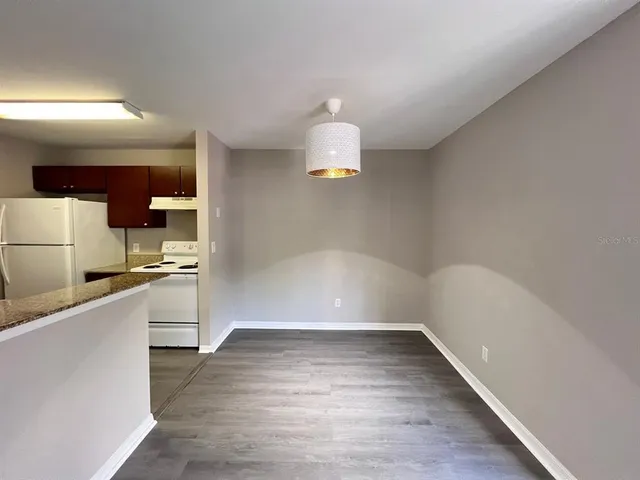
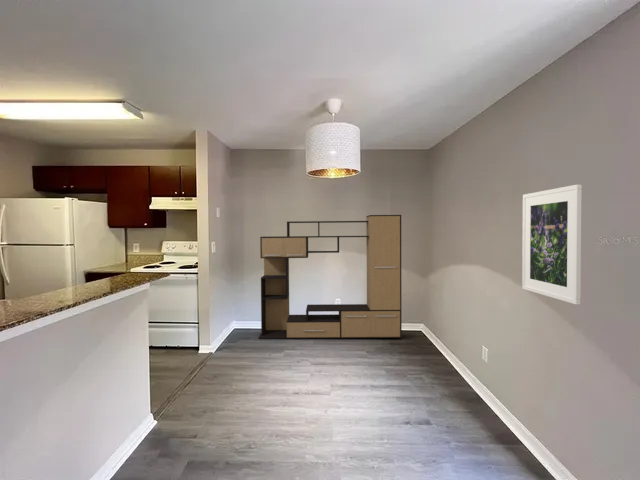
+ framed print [521,183,583,306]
+ media console [258,214,403,340]
